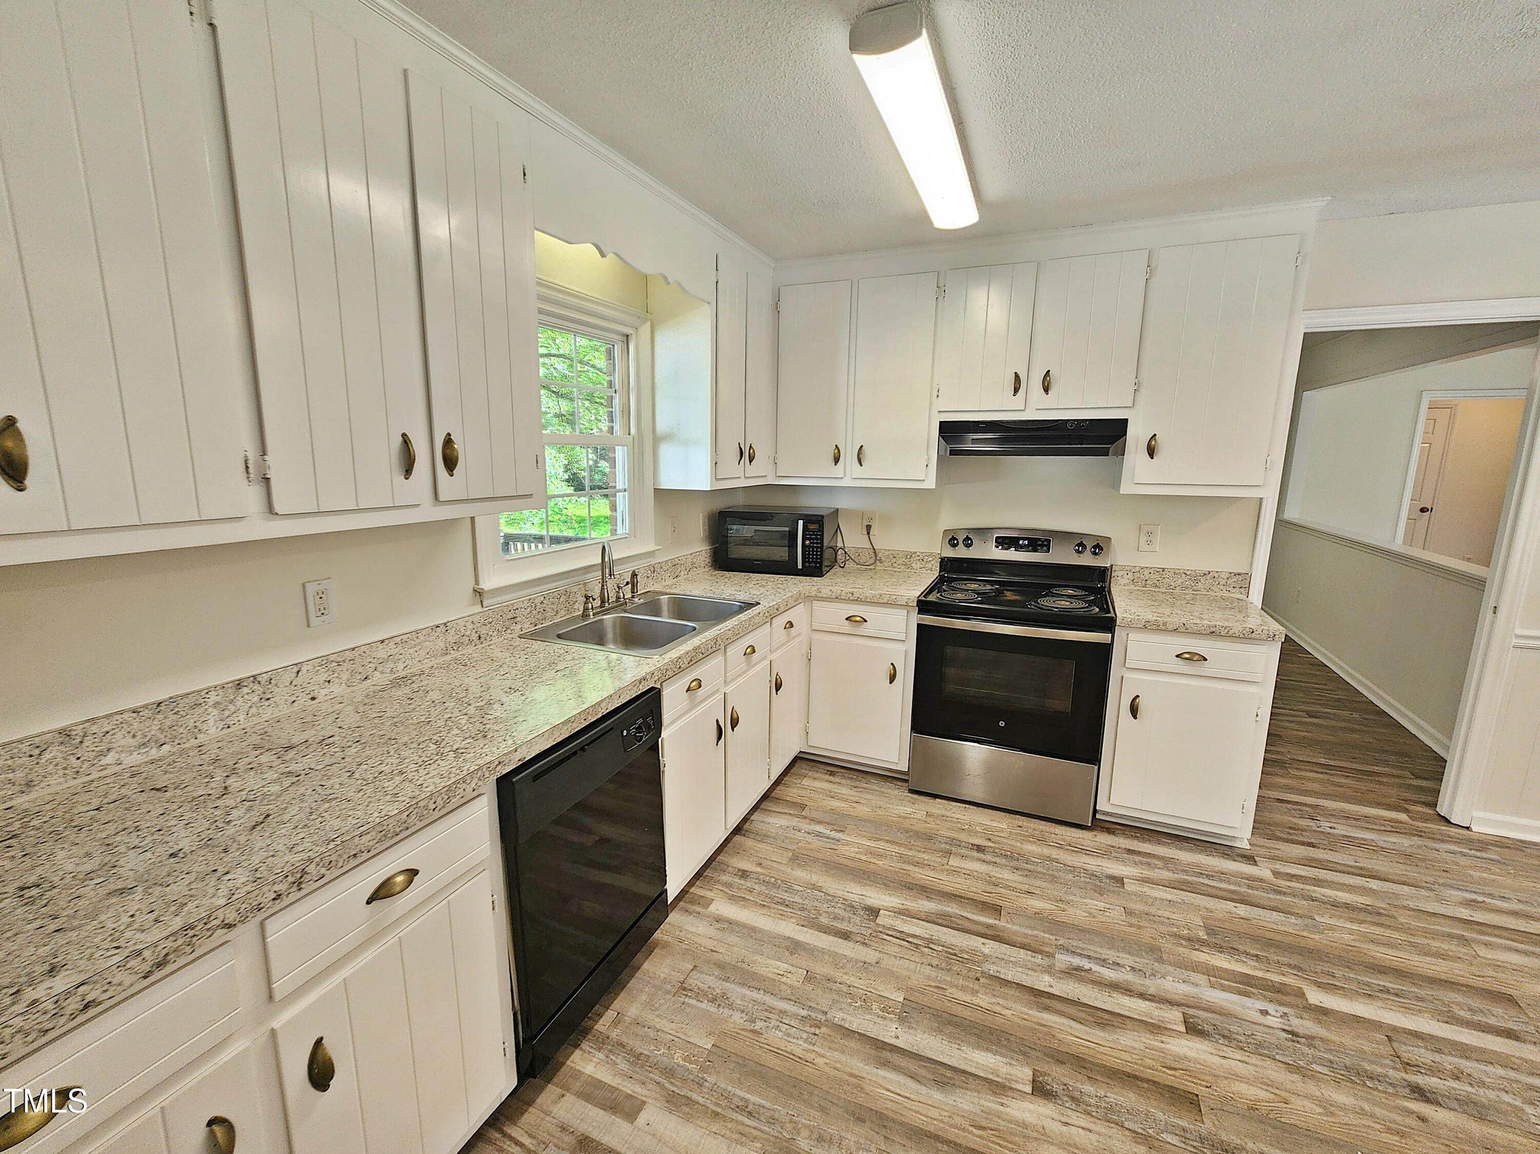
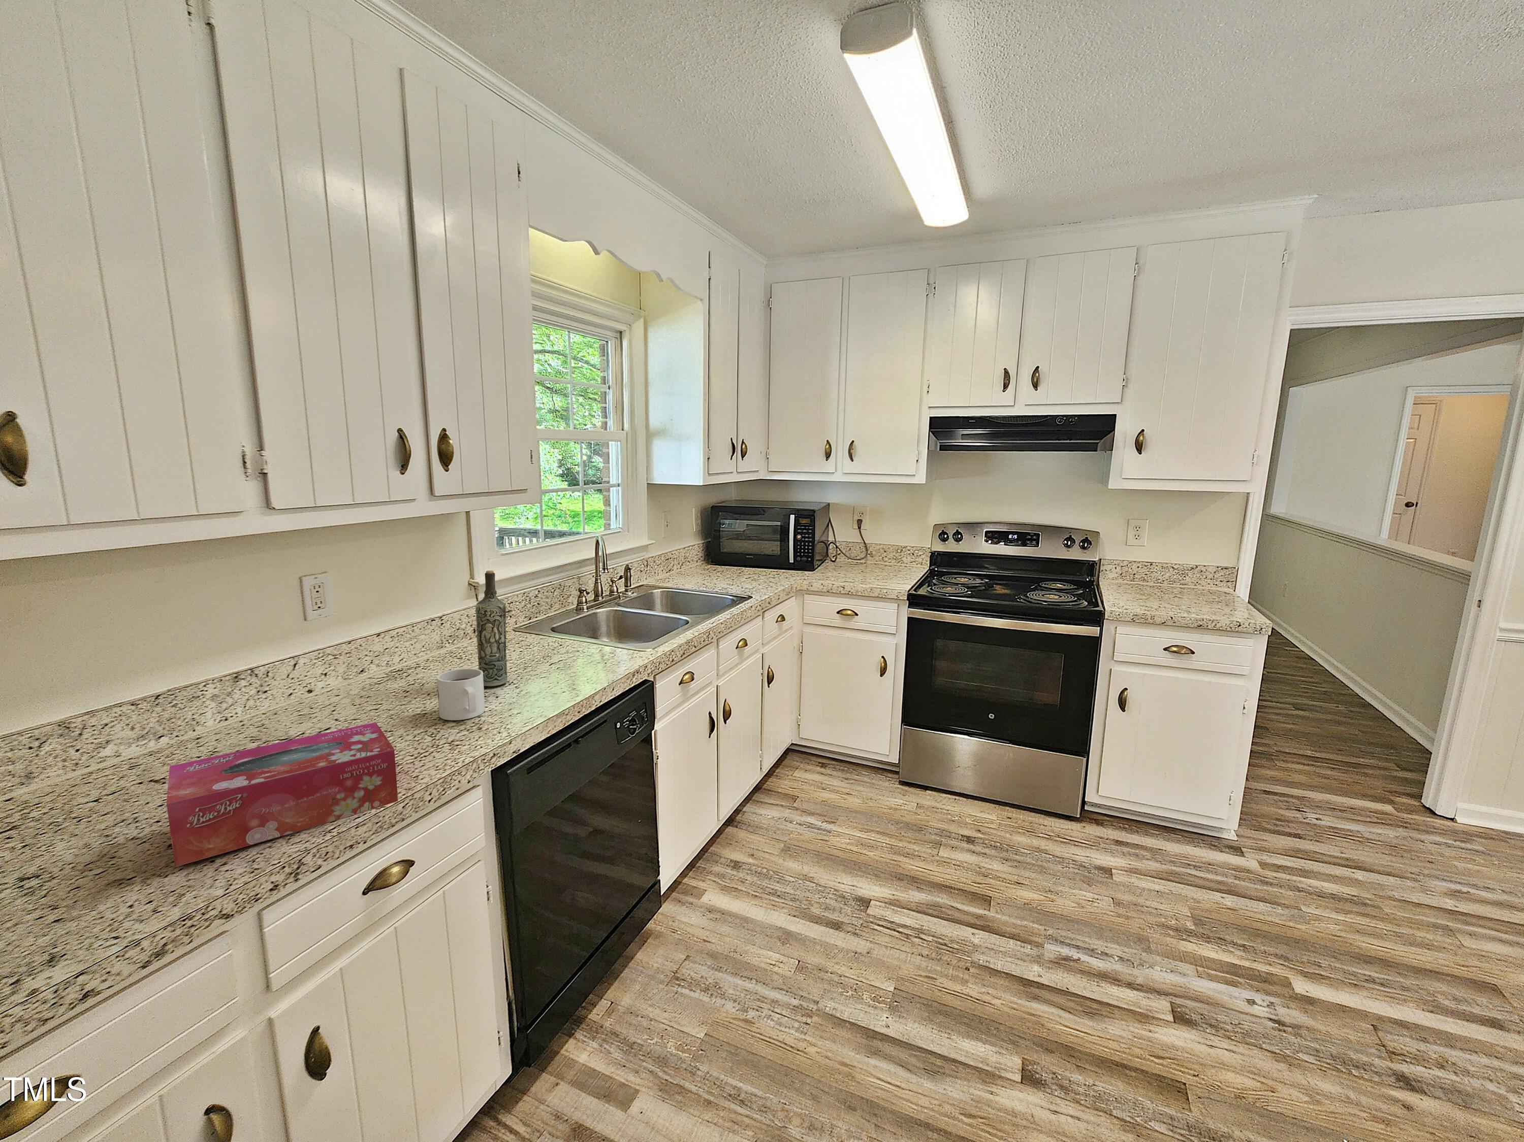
+ bottle [475,570,508,686]
+ mug [437,668,485,721]
+ tissue box [166,722,398,867]
